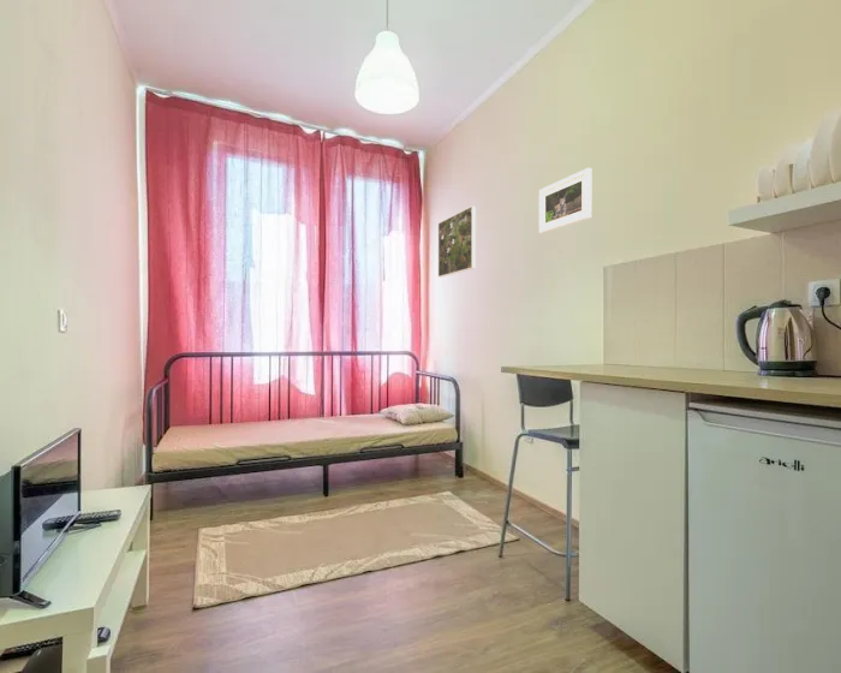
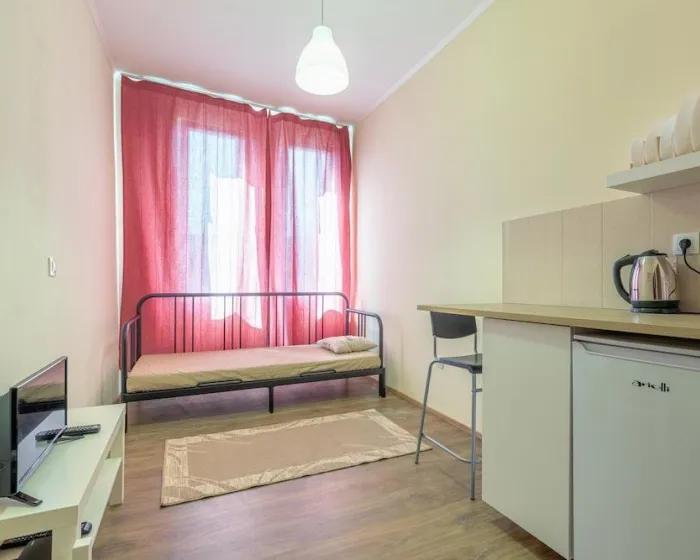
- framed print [437,204,477,279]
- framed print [538,167,592,234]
